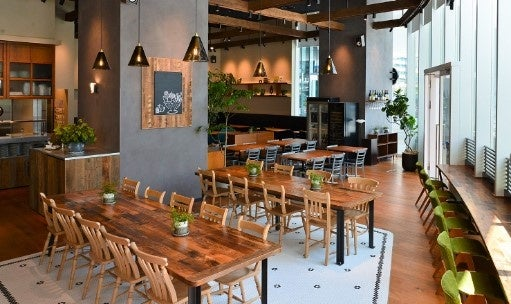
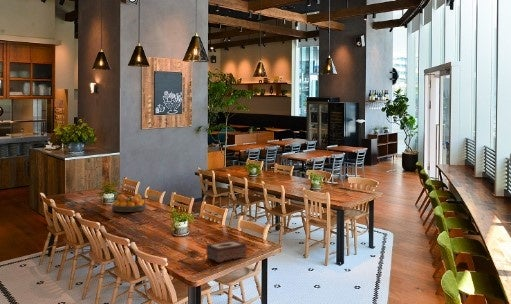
+ tissue box [205,239,248,263]
+ fruit bowl [111,193,147,213]
